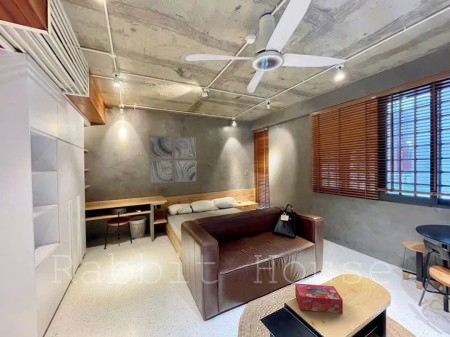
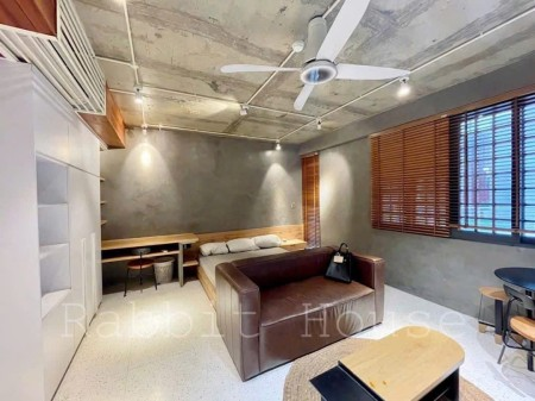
- tissue box [294,283,344,314]
- wall art [148,134,197,184]
